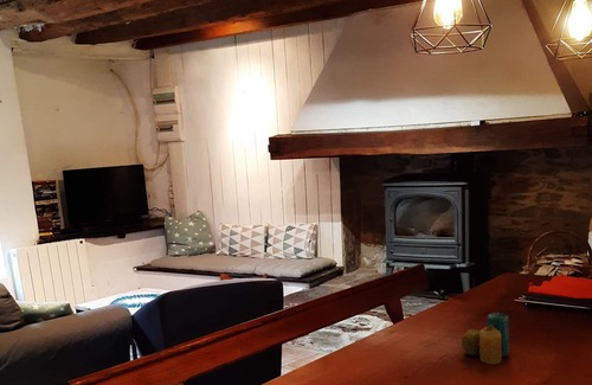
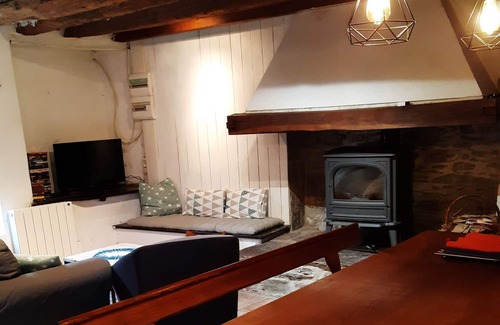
- candle [461,312,510,366]
